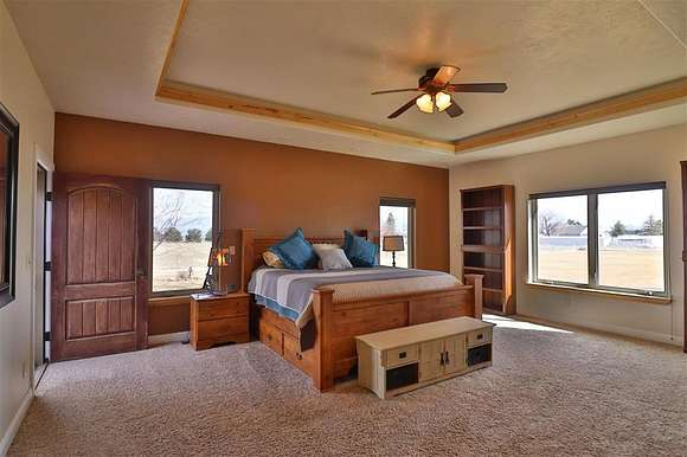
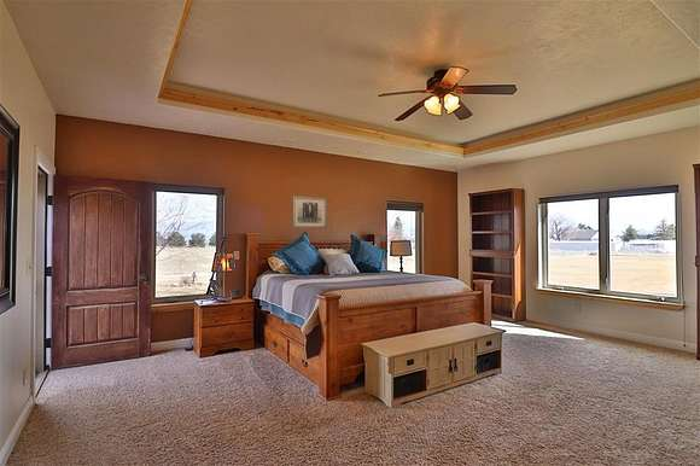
+ wall art [291,196,328,229]
